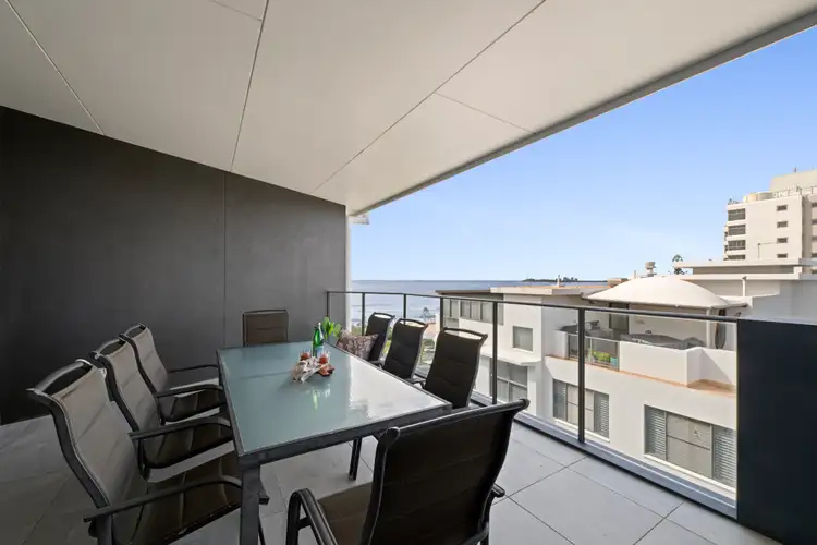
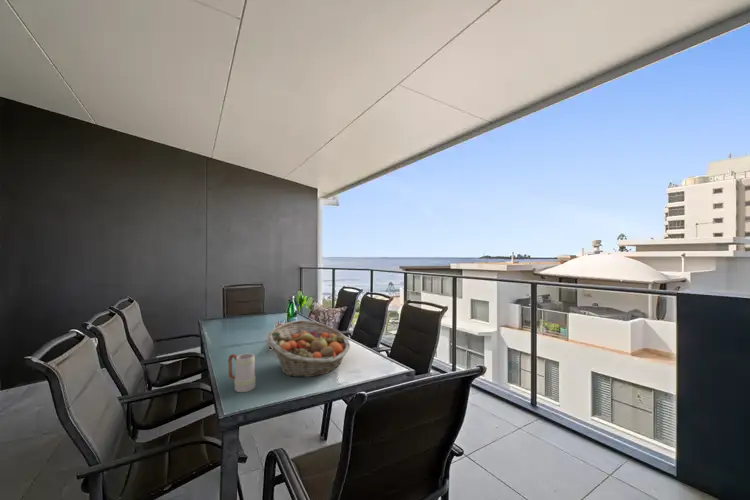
+ mug [227,353,257,393]
+ fruit basket [267,319,351,378]
